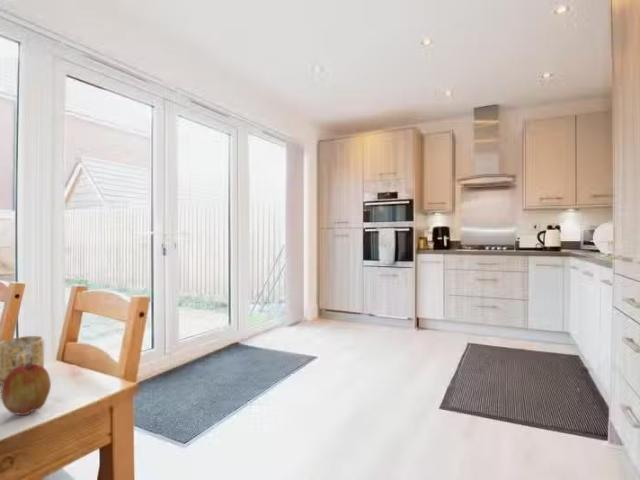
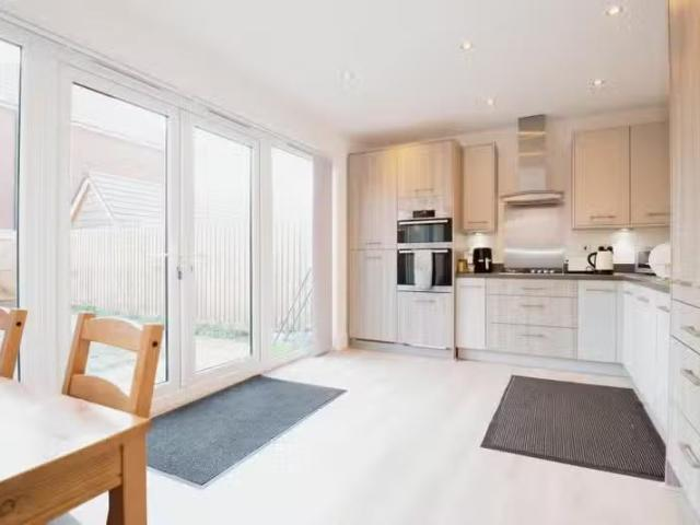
- apple [0,357,52,416]
- mug [0,335,45,385]
